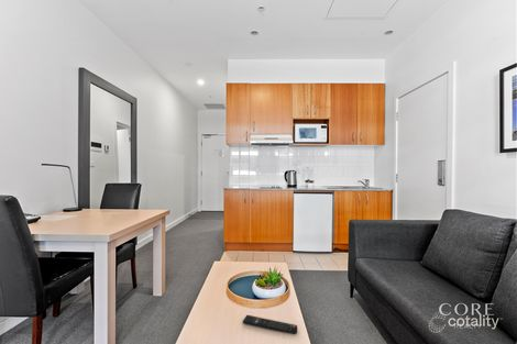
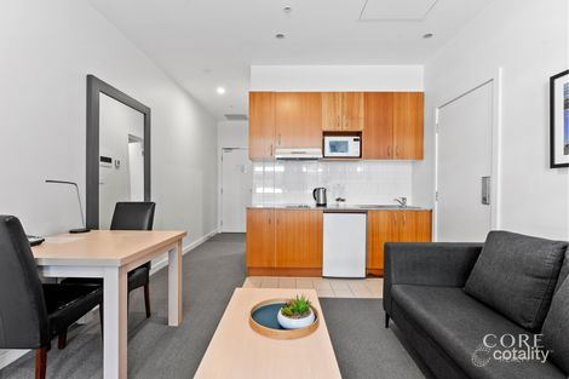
- remote control [242,314,298,335]
